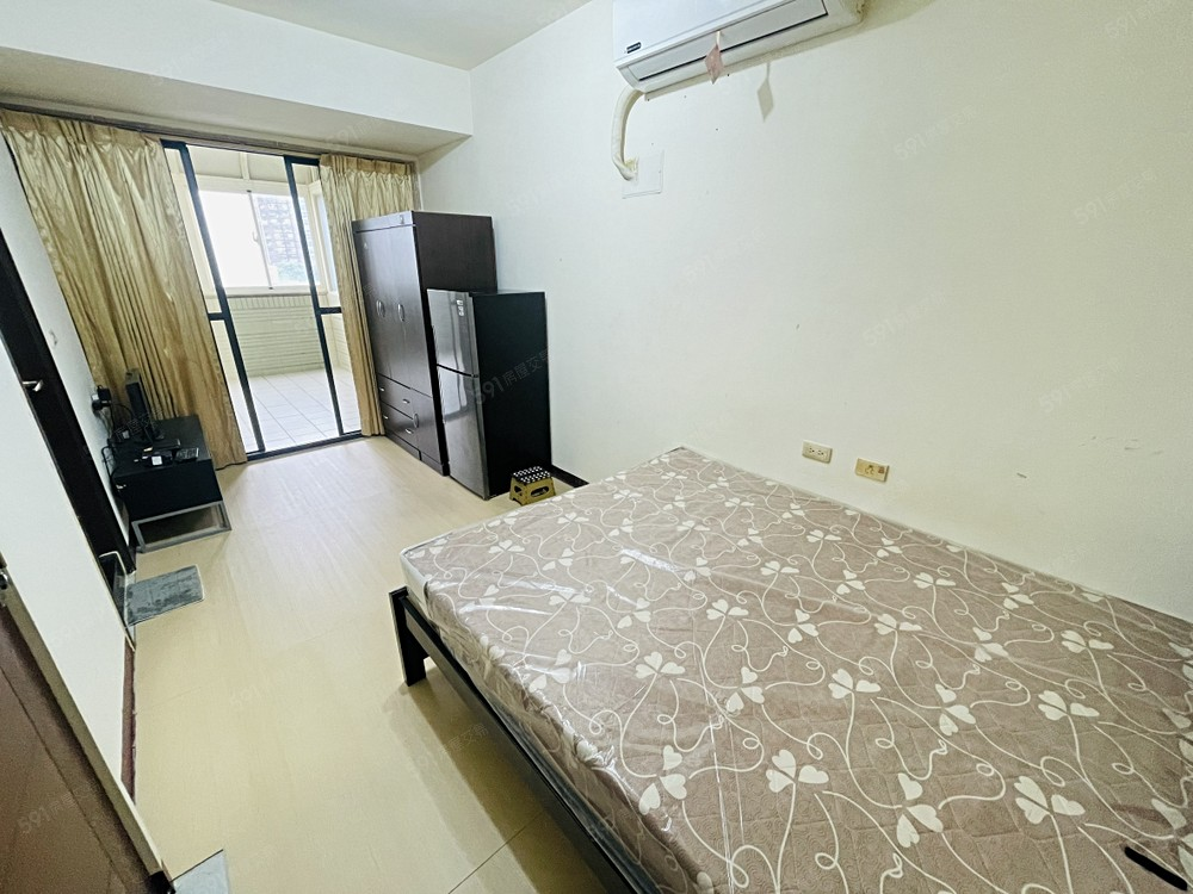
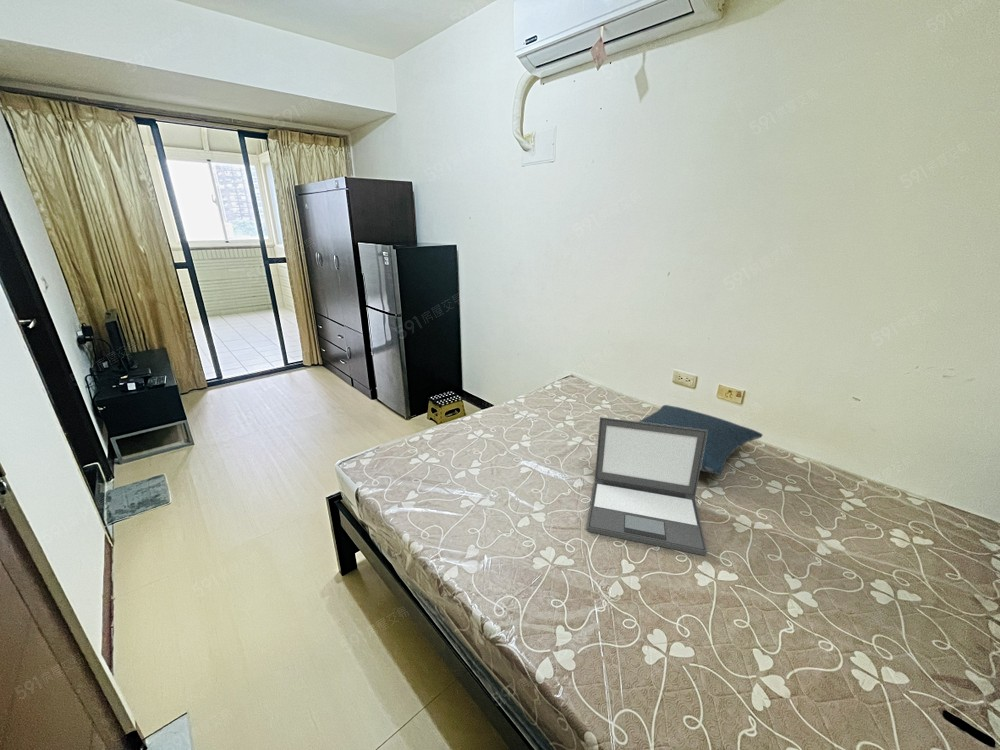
+ laptop [586,416,708,557]
+ pillow [638,404,763,476]
